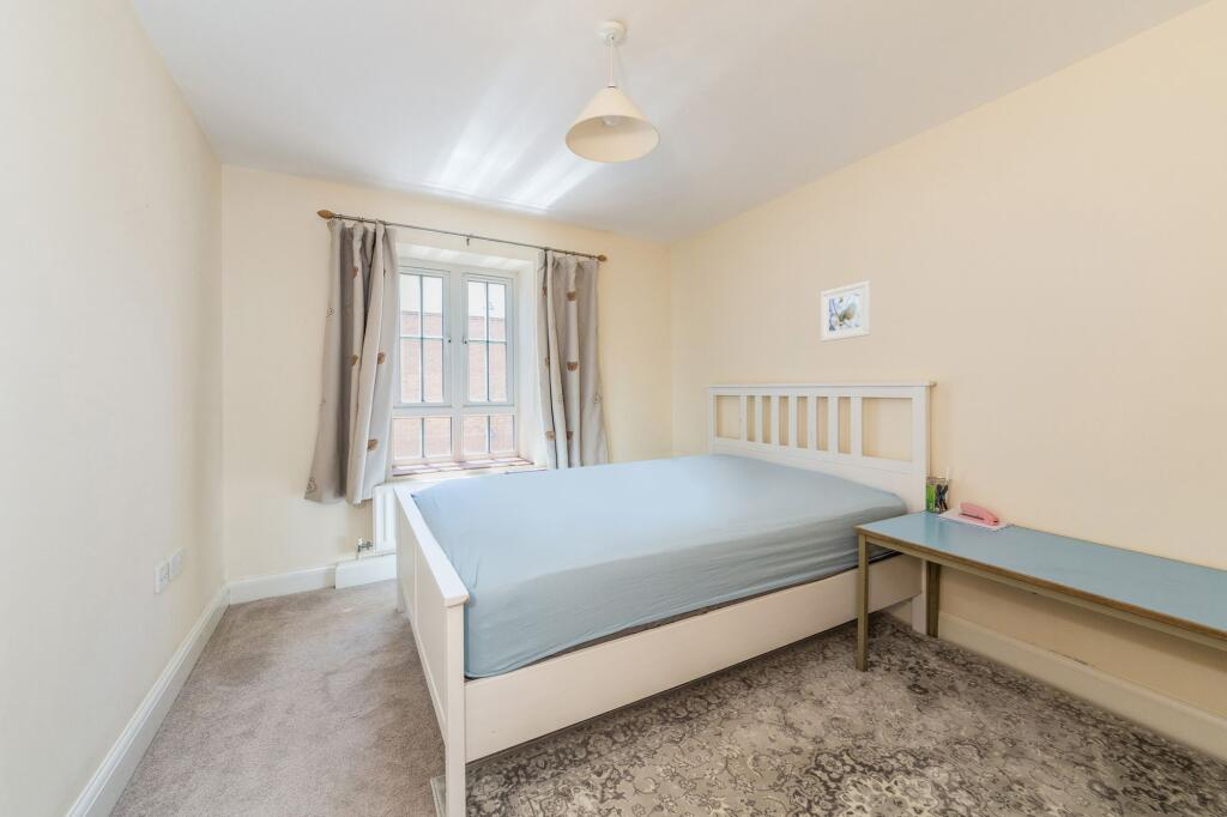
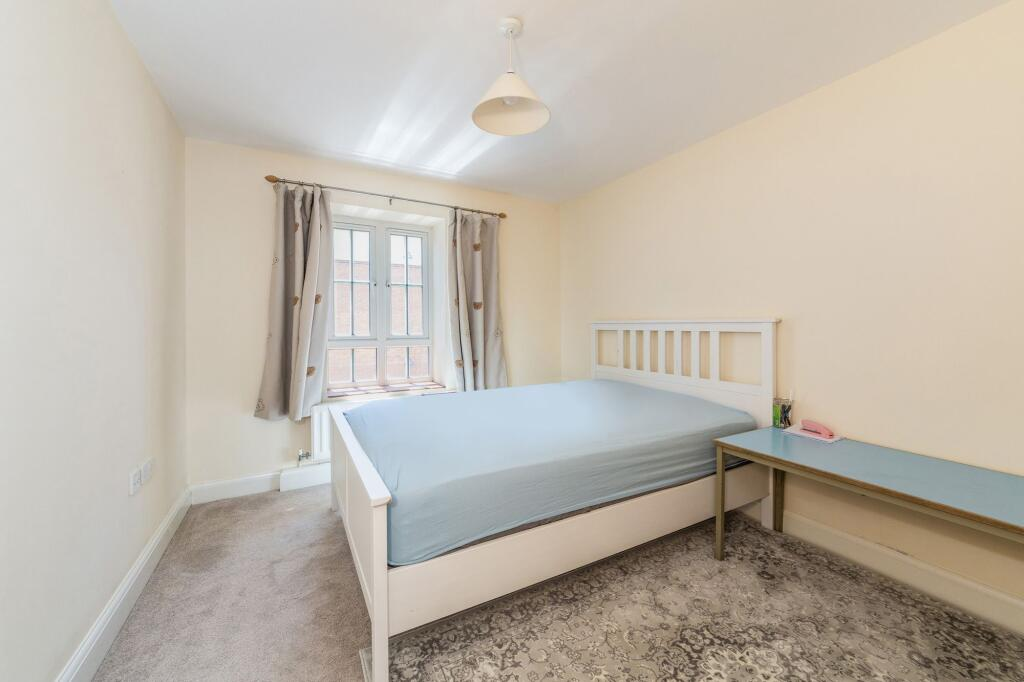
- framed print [820,280,872,343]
